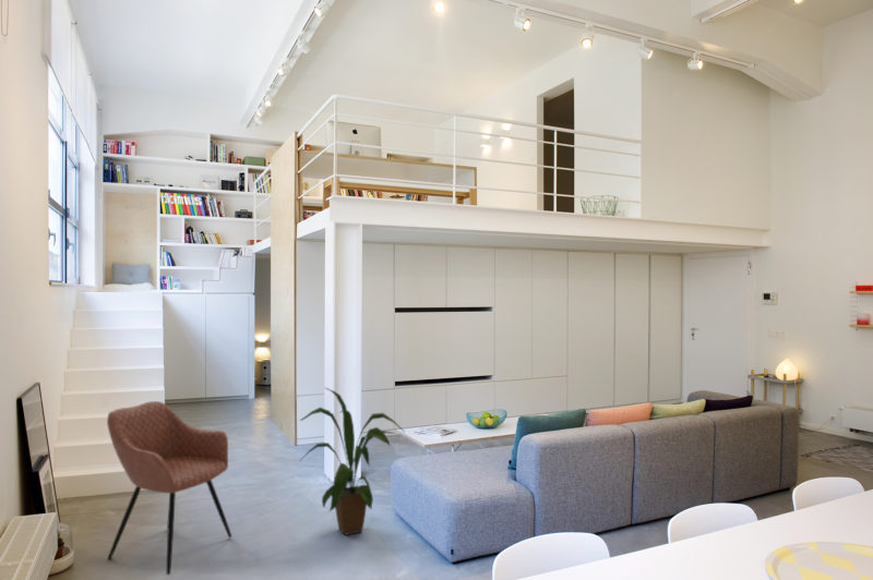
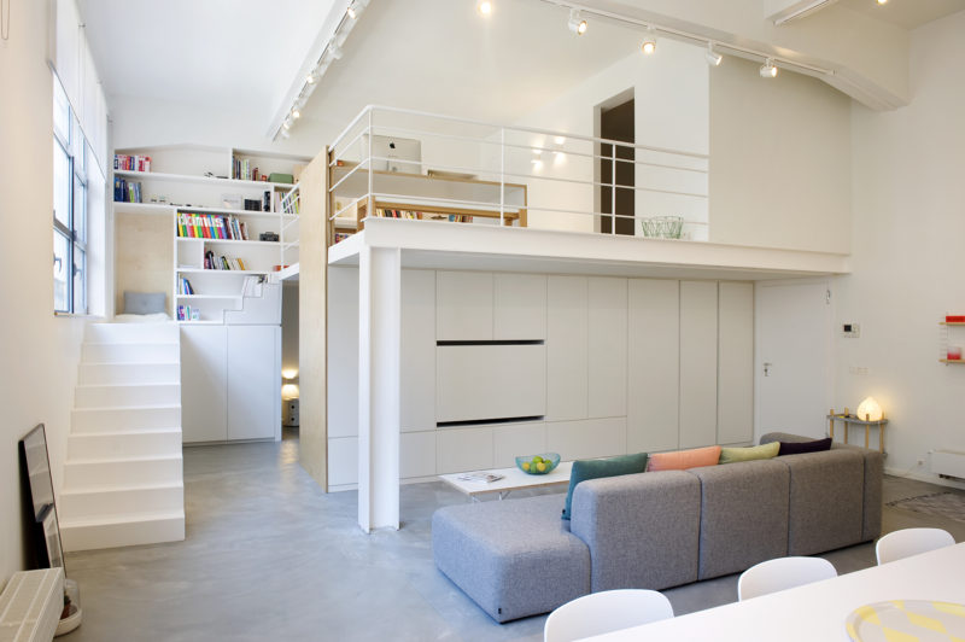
- armchair [106,400,232,576]
- house plant [298,387,405,536]
